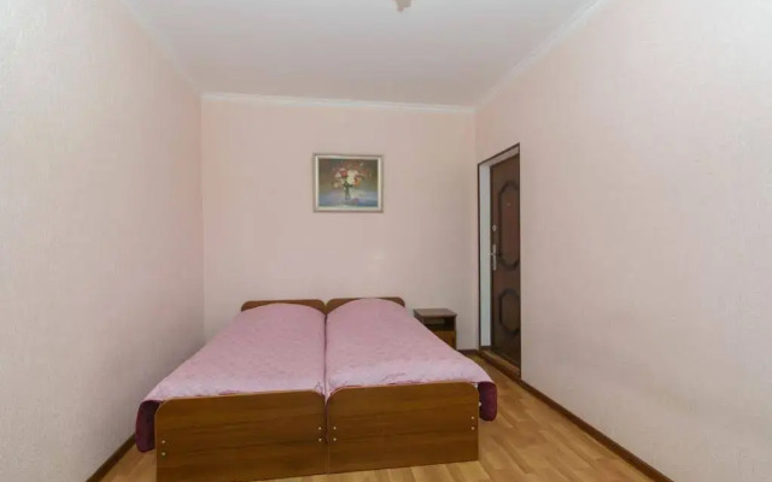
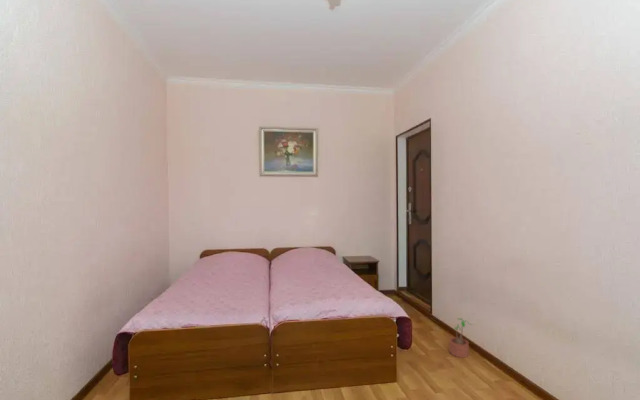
+ potted plant [448,317,471,359]
